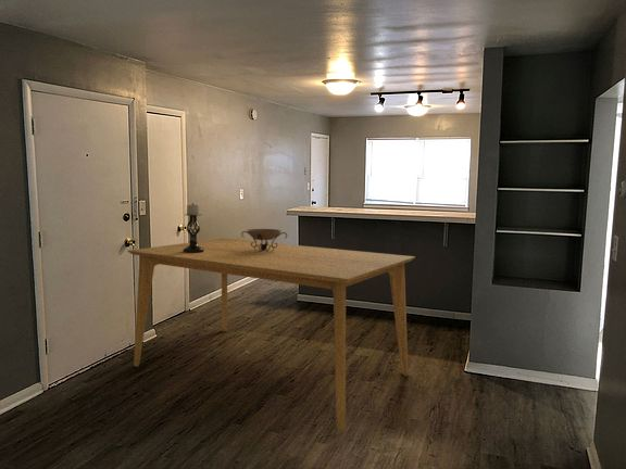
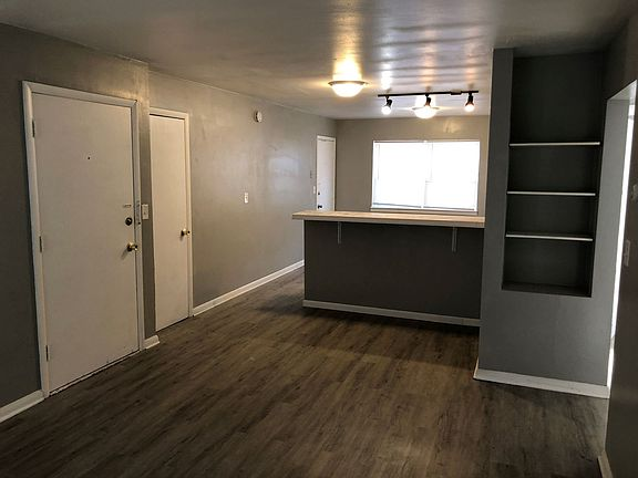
- decorative bowl [240,228,288,251]
- dining table [127,238,416,432]
- candle holder [183,202,204,253]
